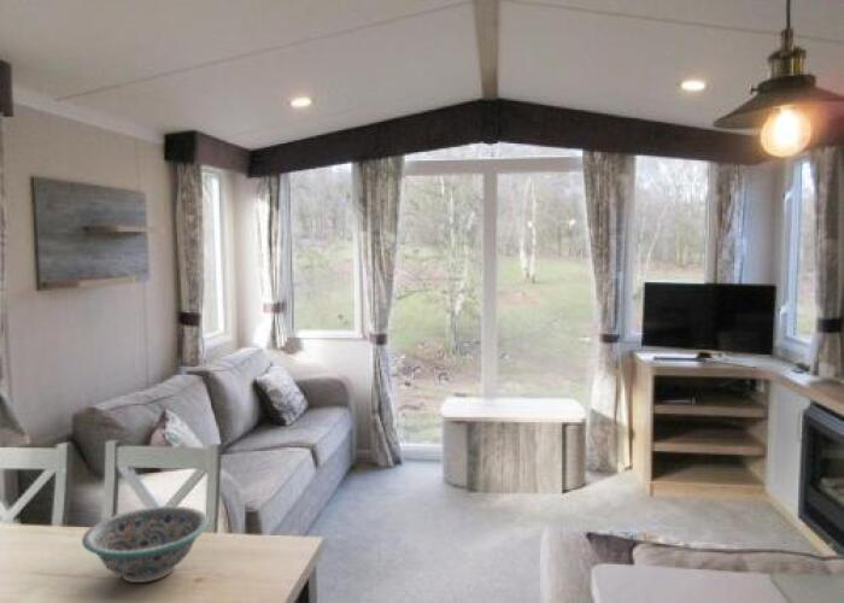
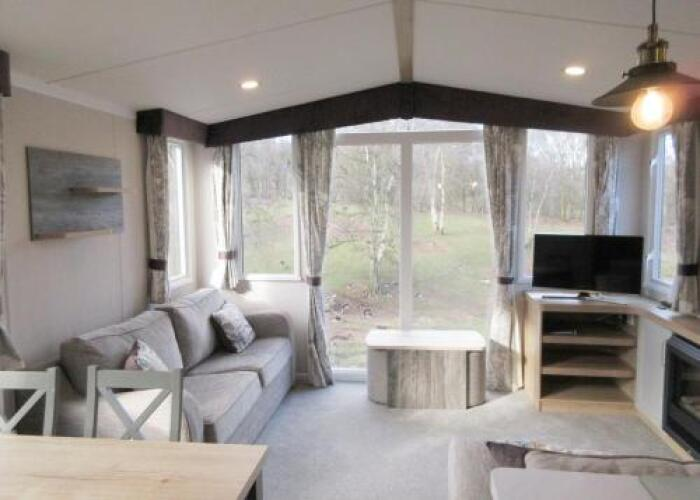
- decorative bowl [81,505,210,584]
